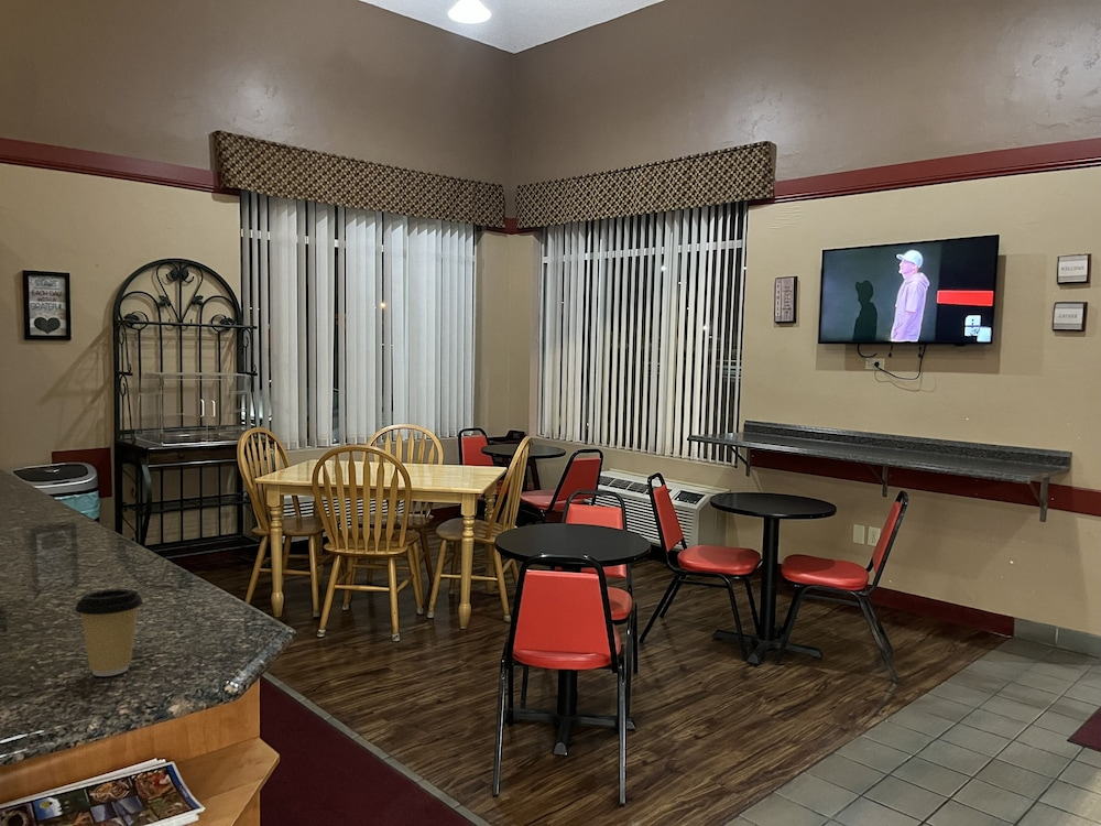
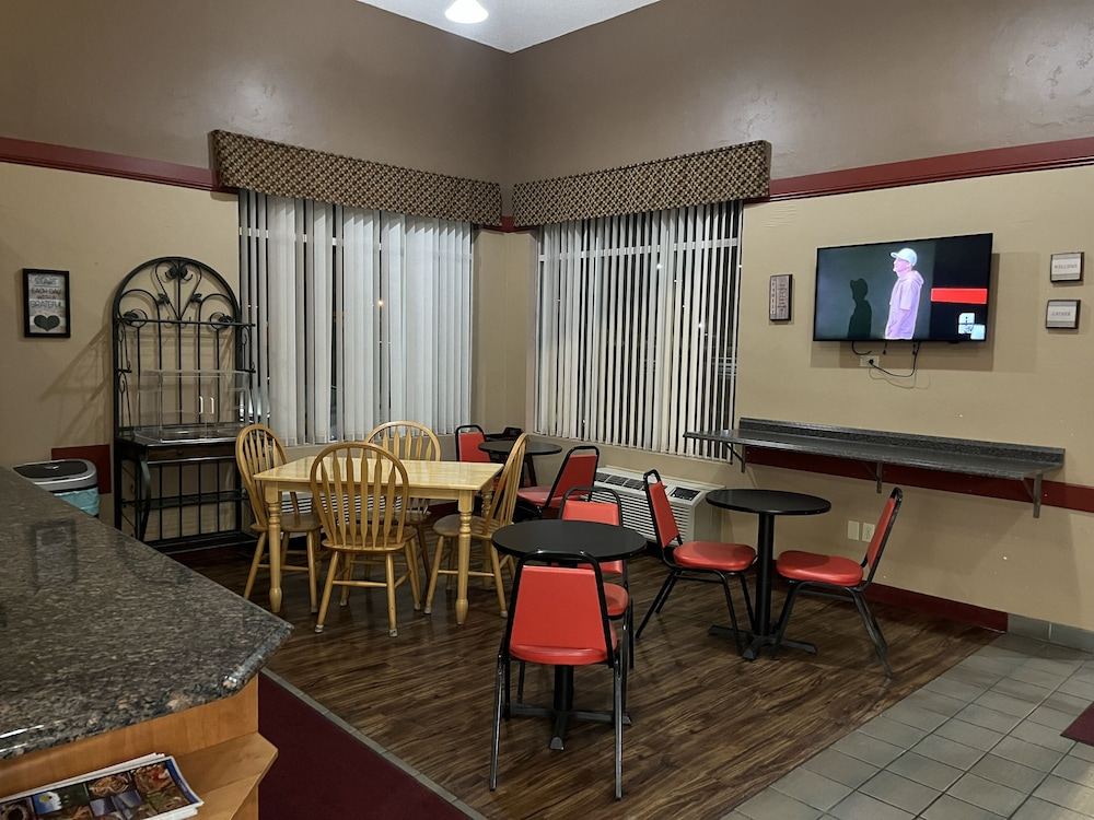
- coffee cup [75,588,144,677]
